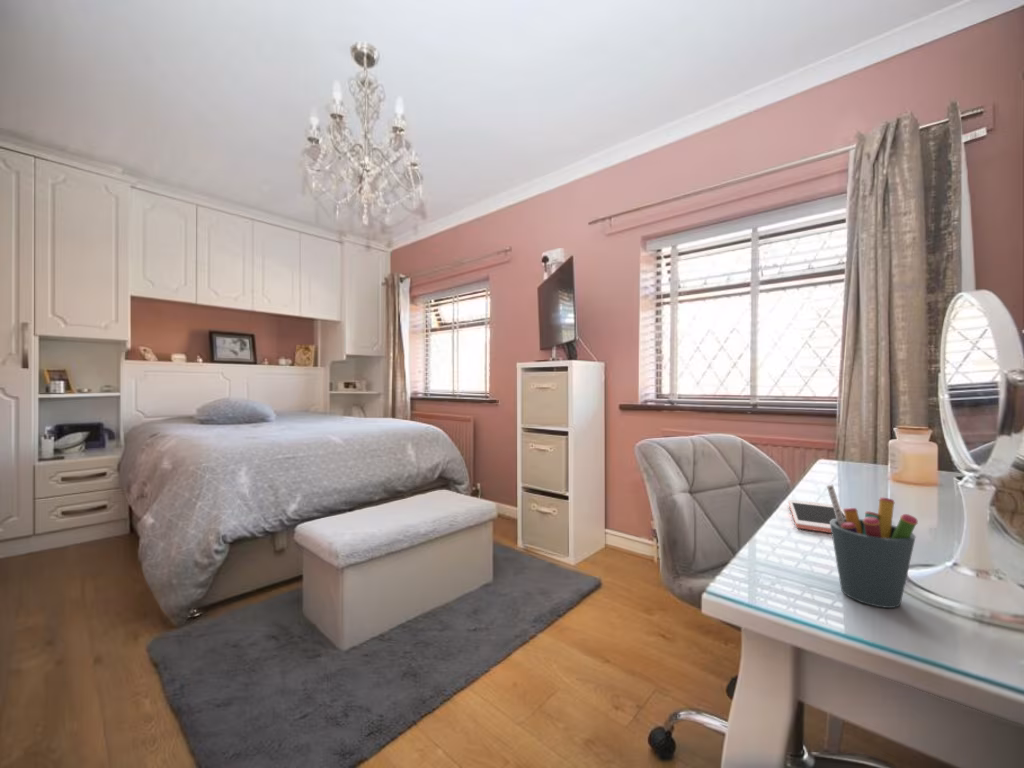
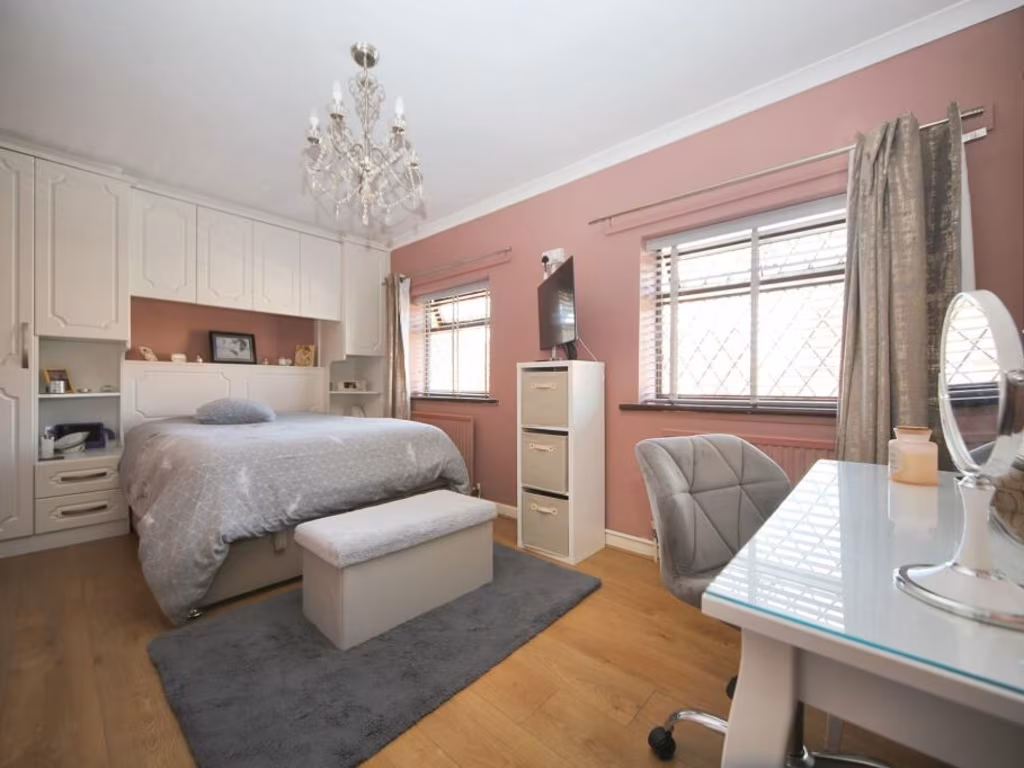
- cell phone [787,499,845,534]
- pen holder [826,484,919,609]
